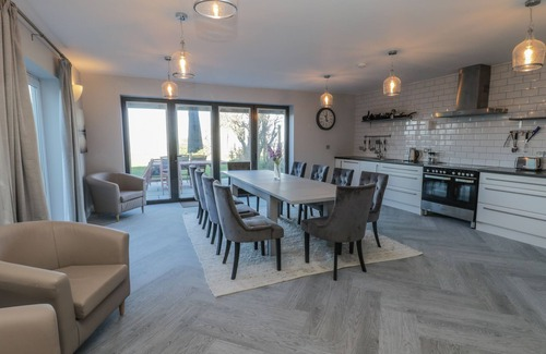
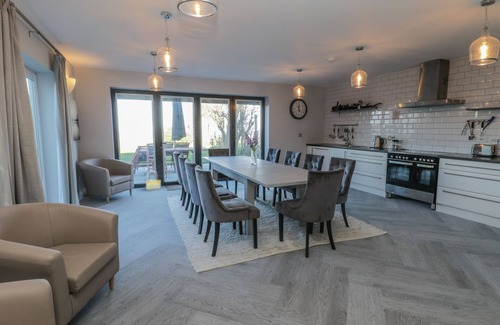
+ basket [144,169,162,191]
